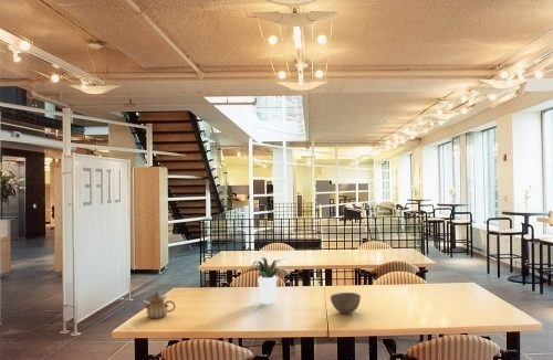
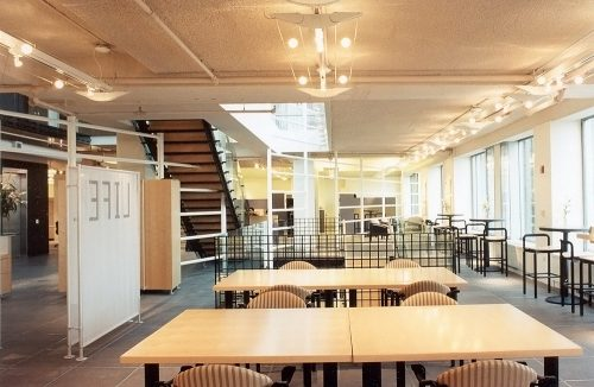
- potted plant [248,256,290,305]
- teapot [140,290,177,319]
- bowl [330,292,362,315]
